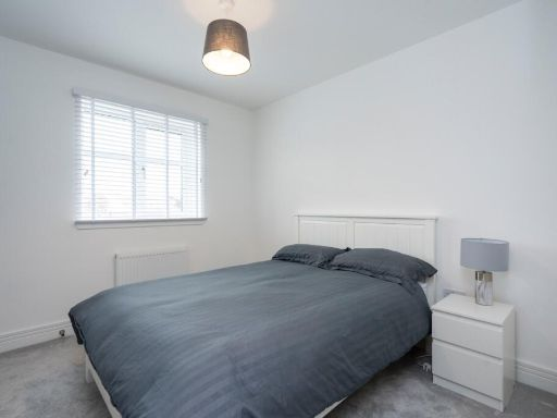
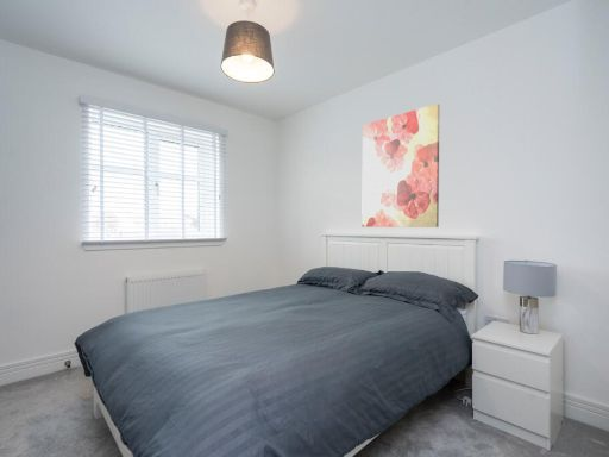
+ wall art [360,102,440,228]
